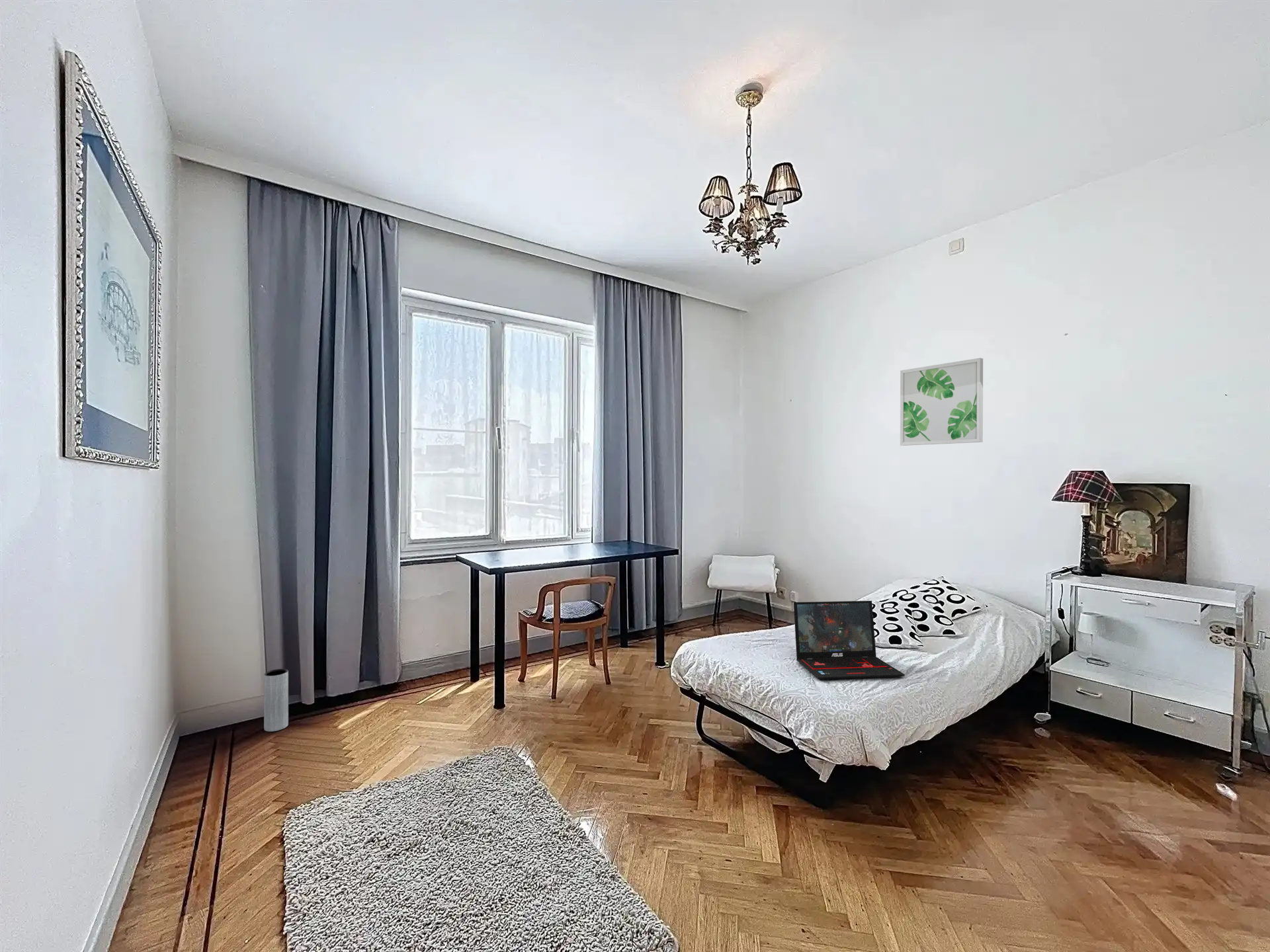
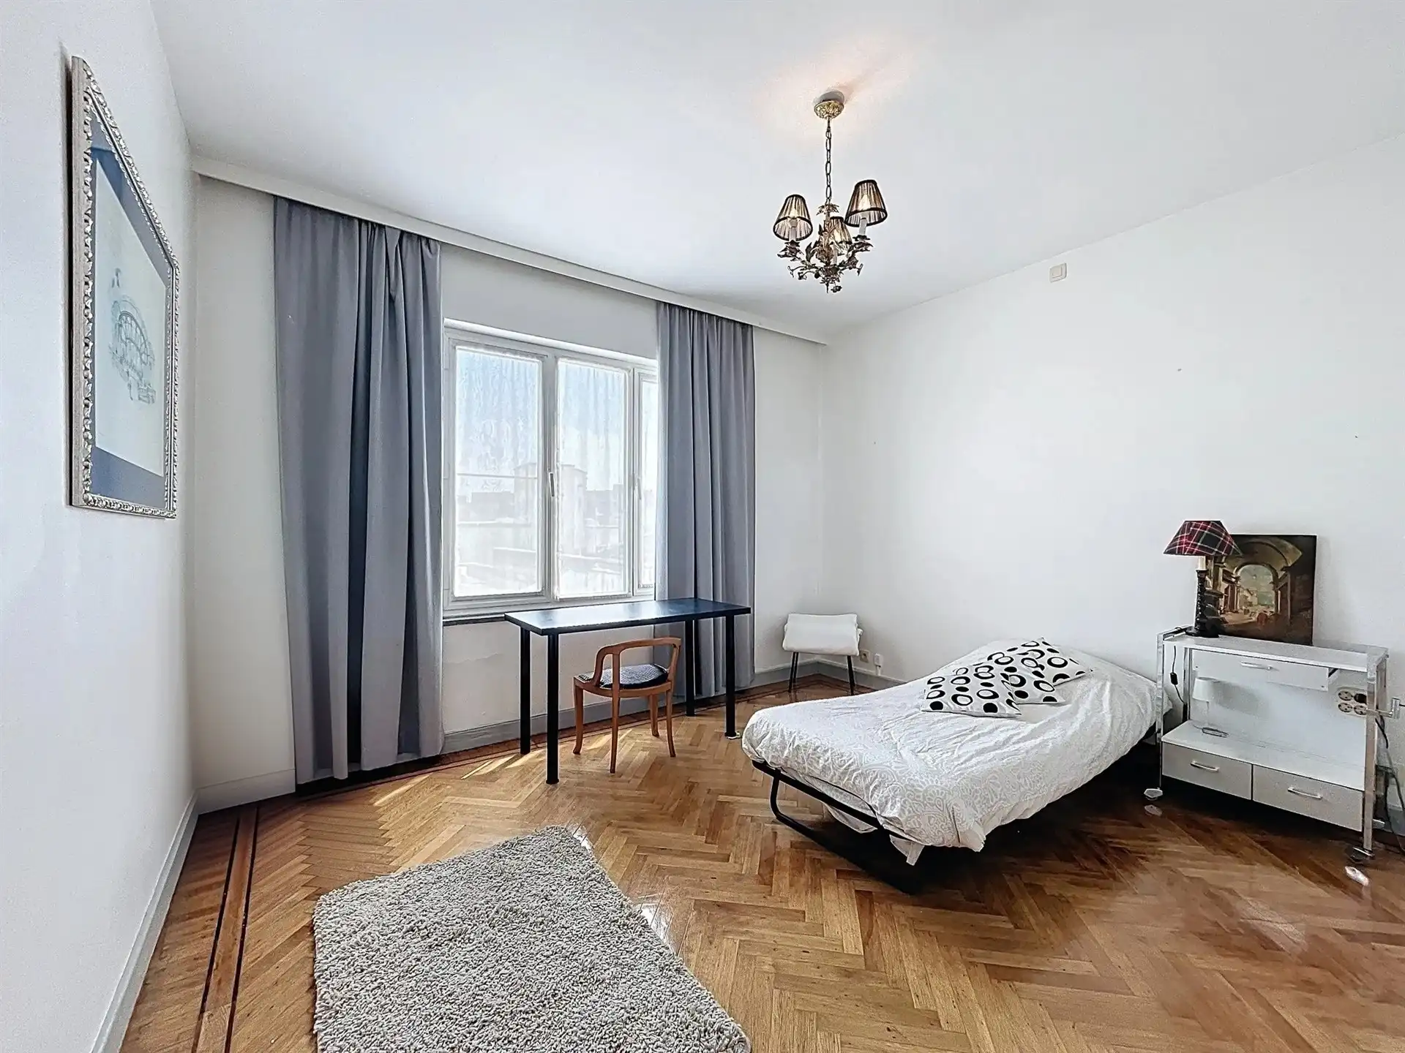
- laptop [793,600,906,680]
- wall art [900,357,984,446]
- vase [263,668,289,733]
